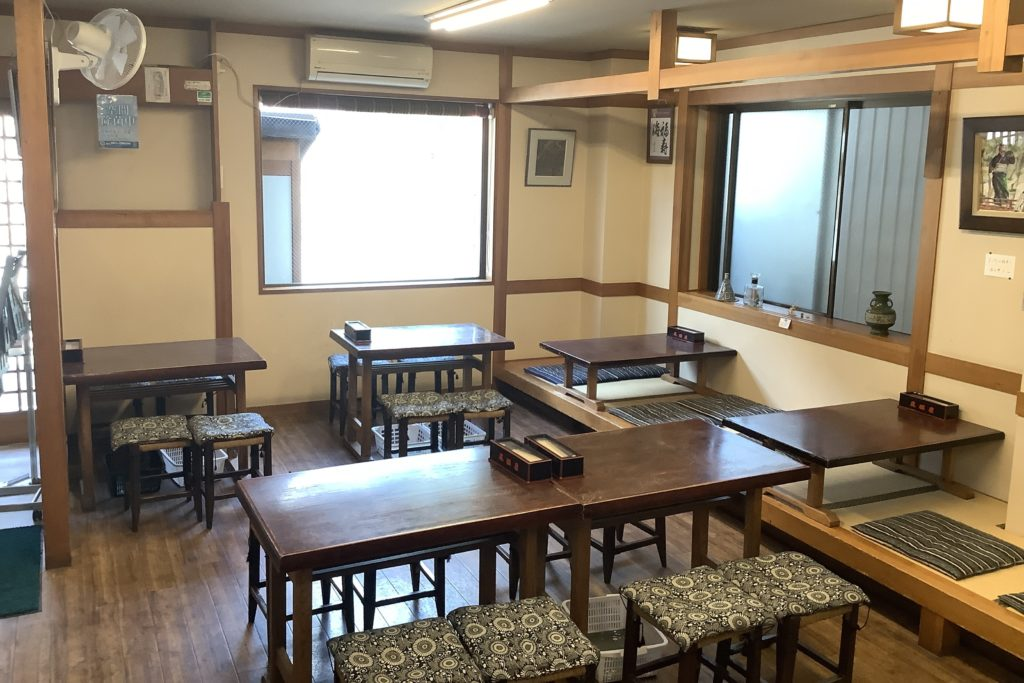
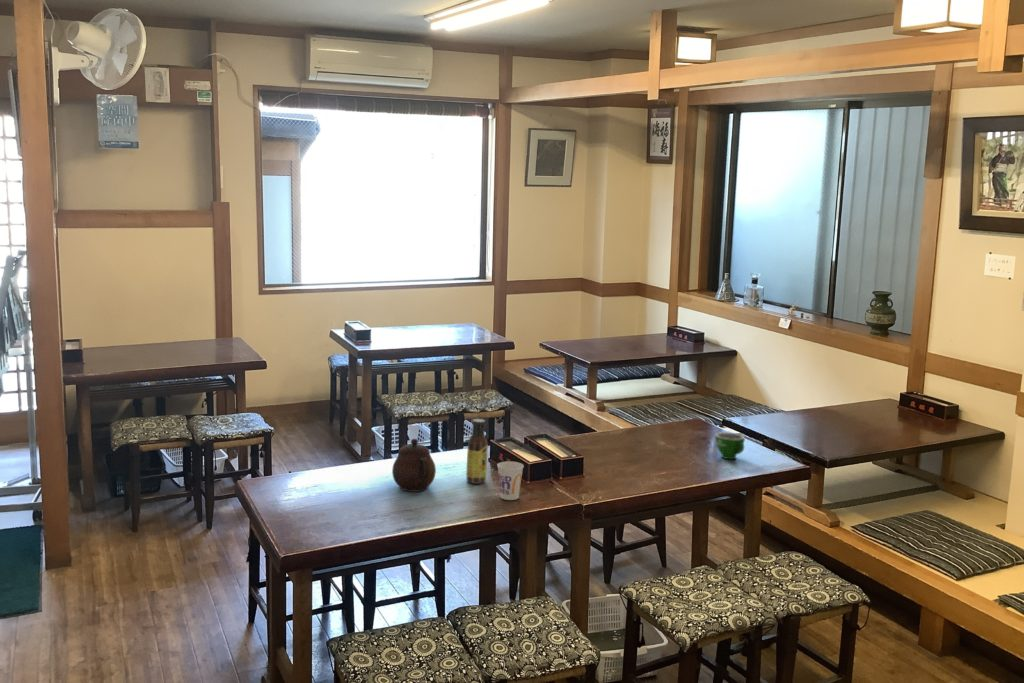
+ teacup [714,431,746,460]
+ cup [496,460,525,501]
+ teapot [391,438,437,493]
+ sauce bottle [465,418,489,485]
